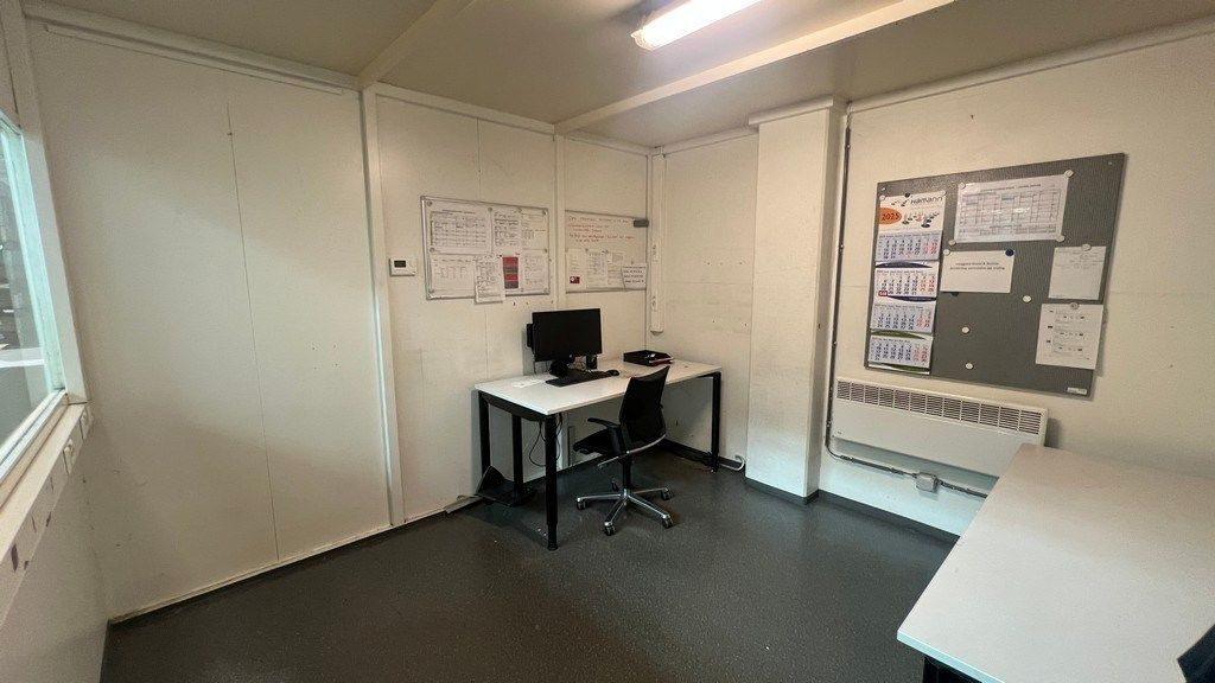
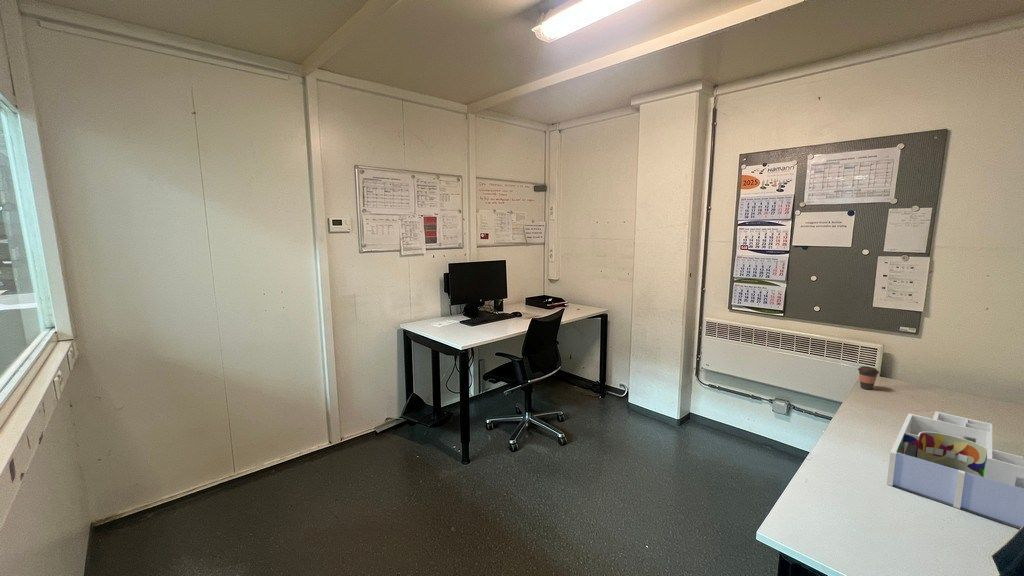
+ desk organizer [886,410,1024,530]
+ coffee cup [857,365,880,391]
